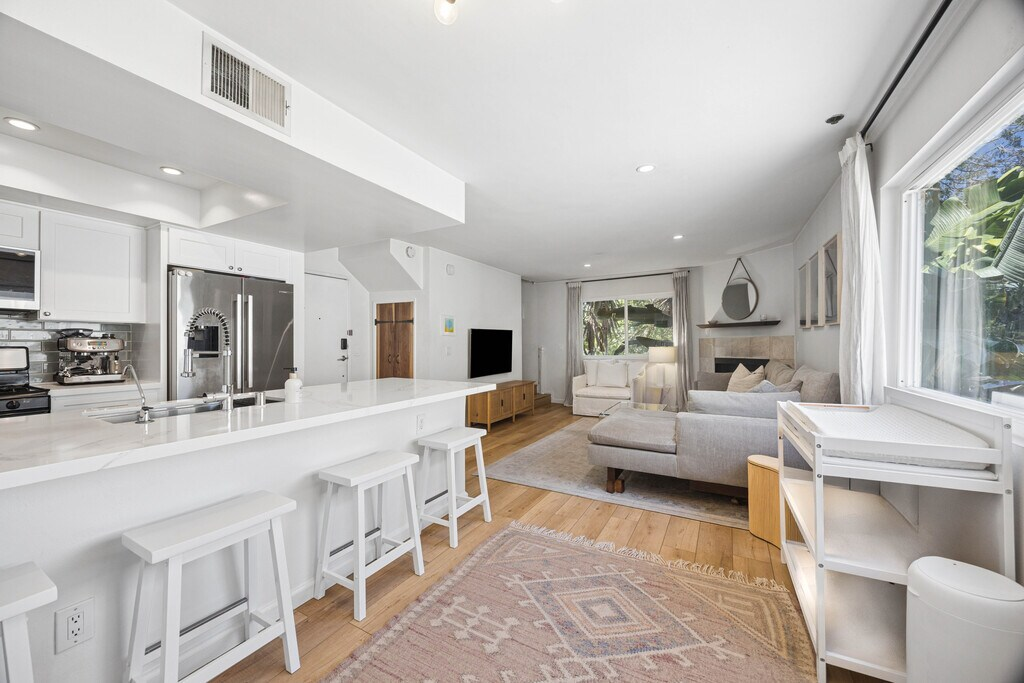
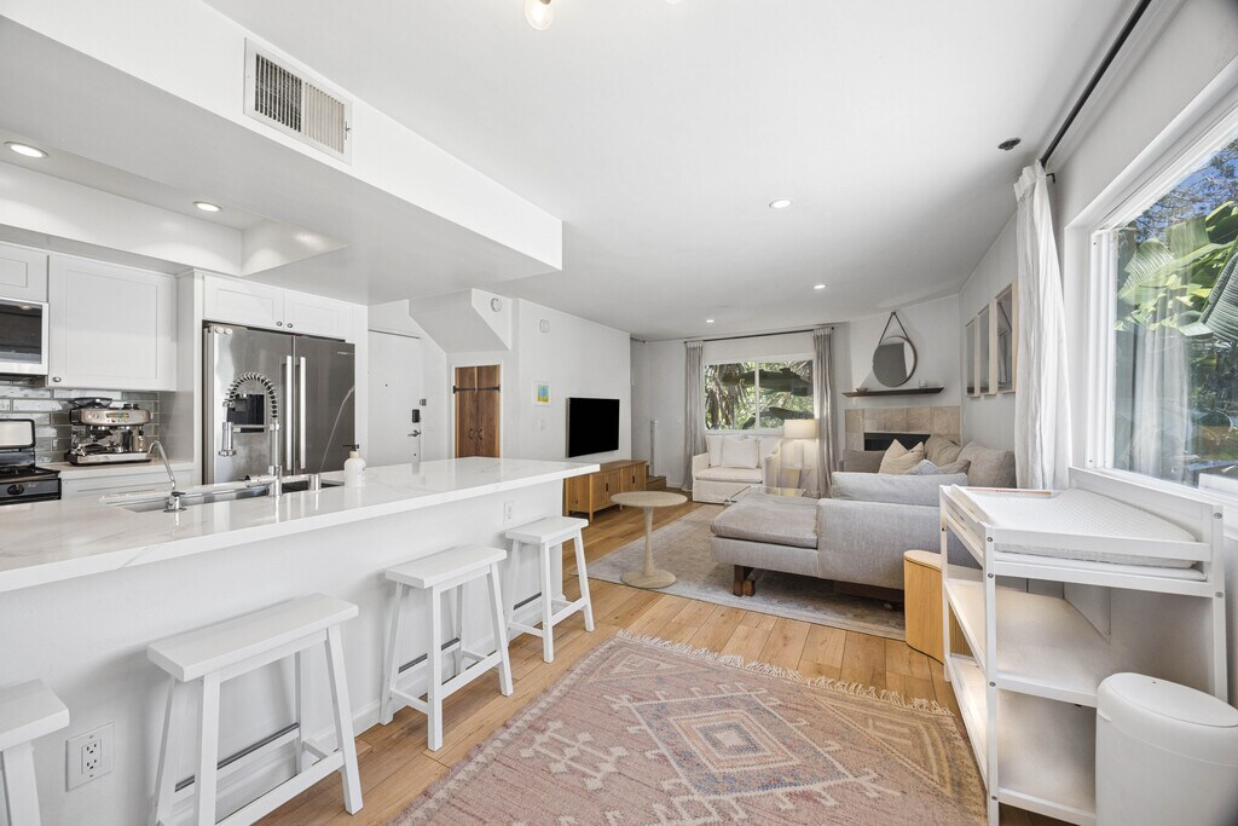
+ side table [609,490,688,589]
